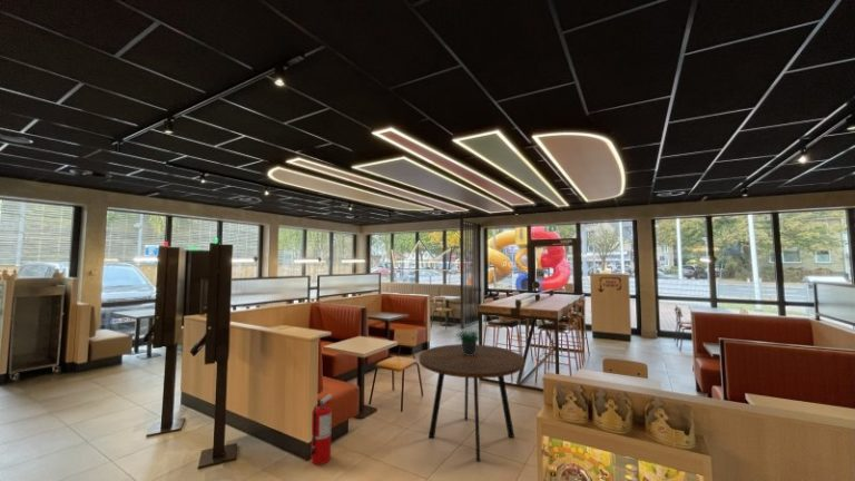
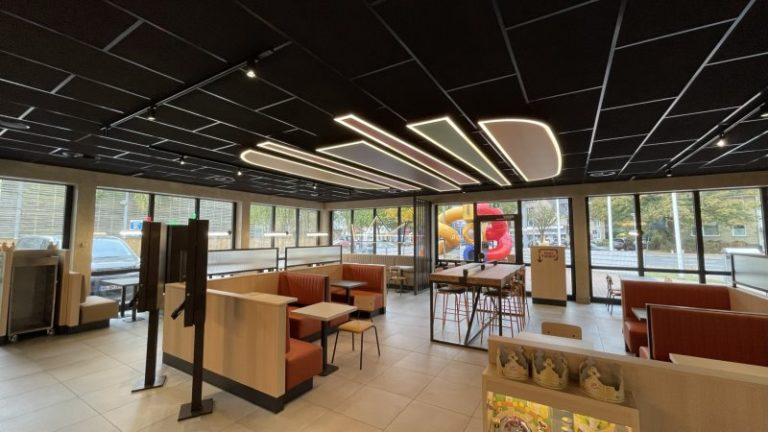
- fire extinguisher [311,393,333,465]
- potted plant [455,318,485,355]
- dining table [419,343,525,463]
